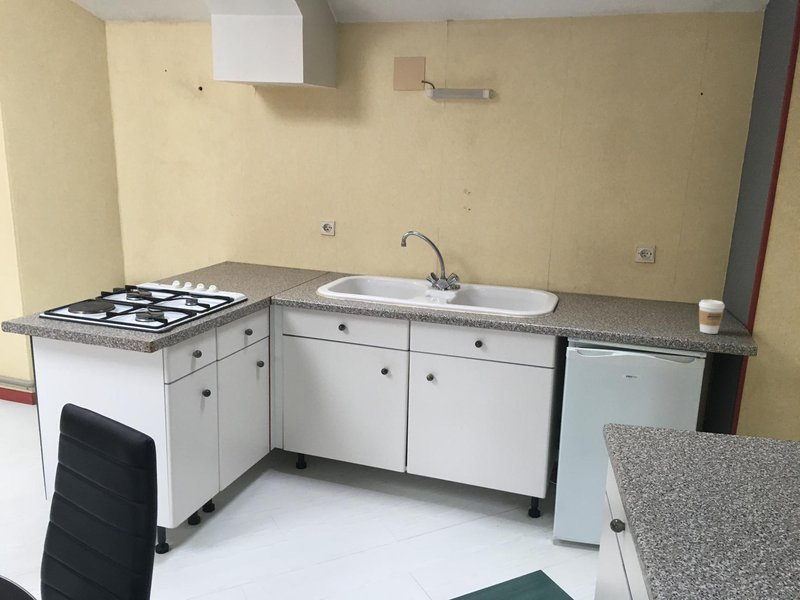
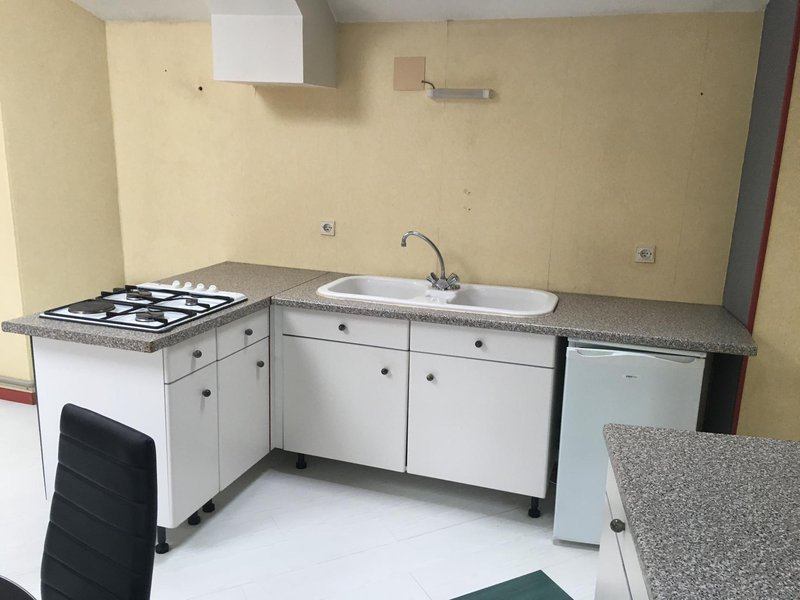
- coffee cup [698,298,726,335]
